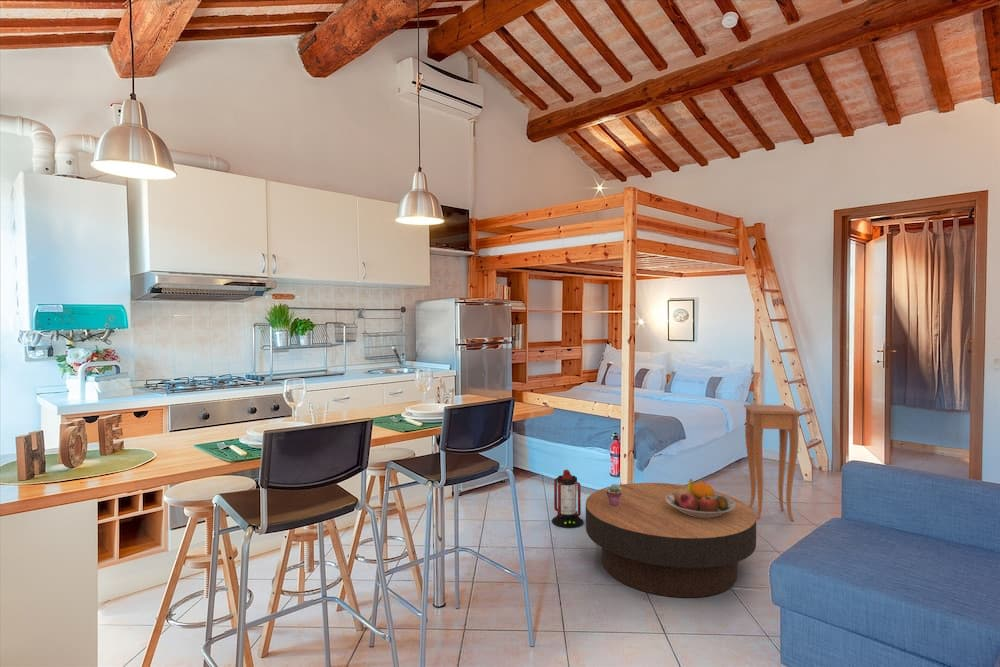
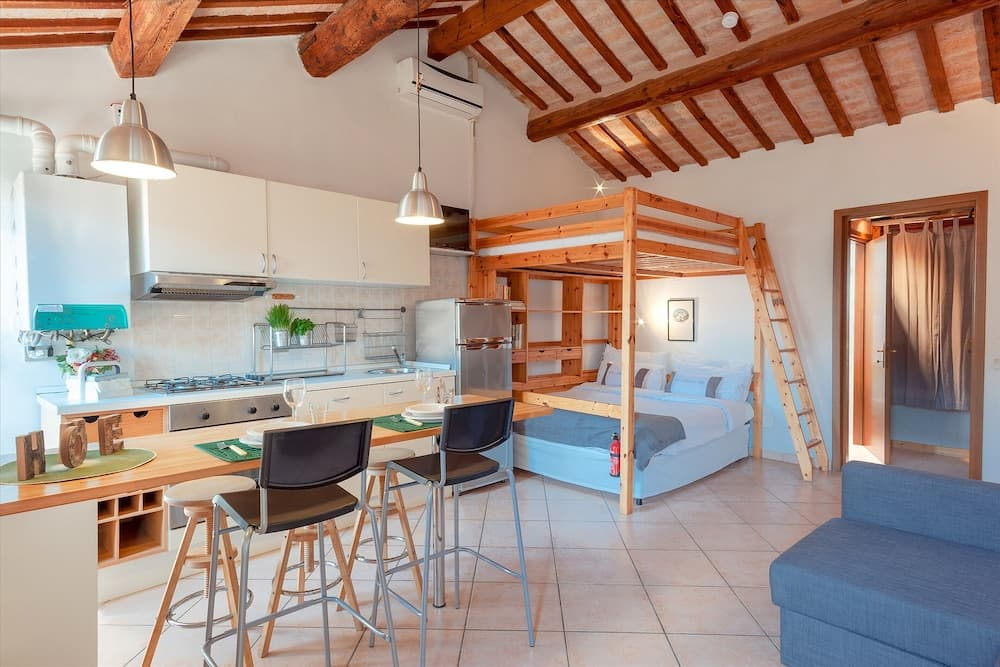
- side table [743,404,801,522]
- fruit bowl [666,478,735,518]
- potted succulent [606,483,622,507]
- coffee table [585,482,757,598]
- lantern [551,469,584,529]
